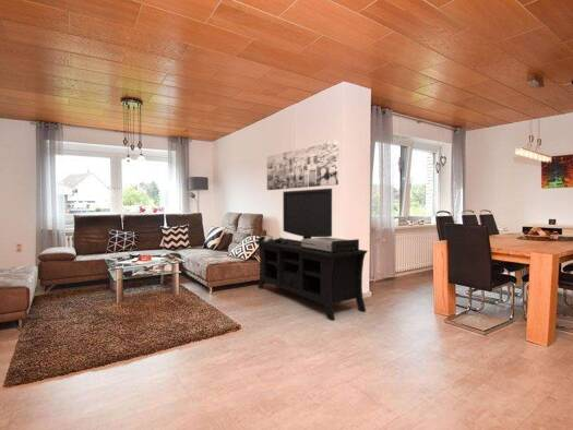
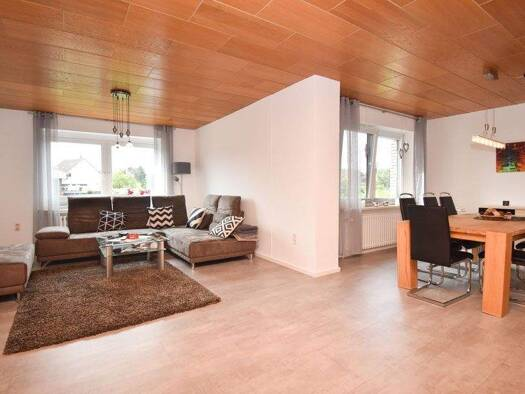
- media console [253,188,369,321]
- wall art [266,139,339,191]
